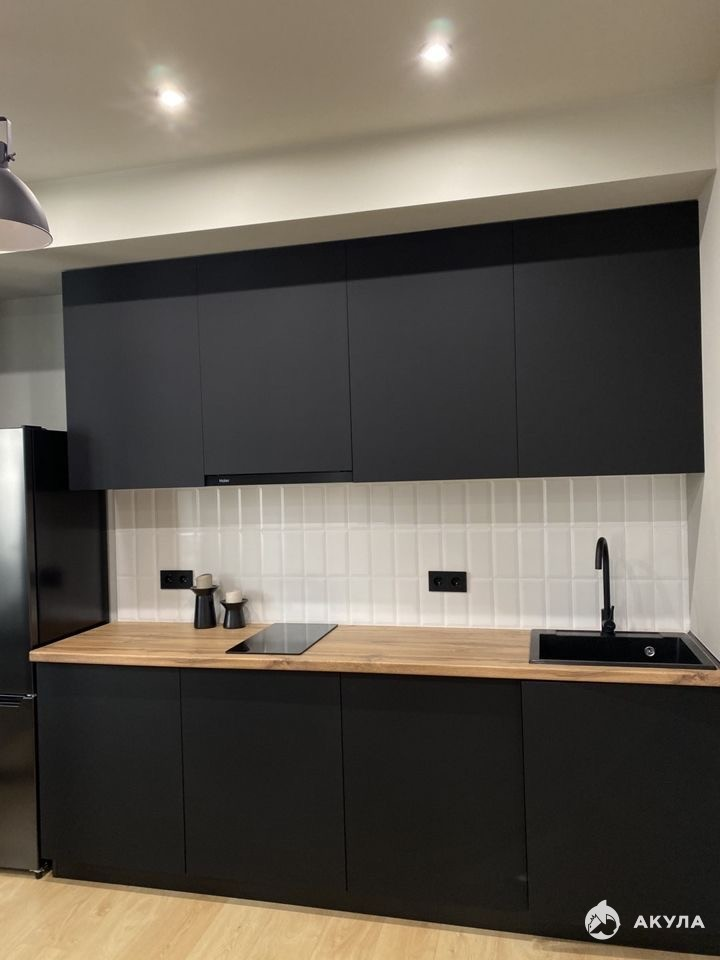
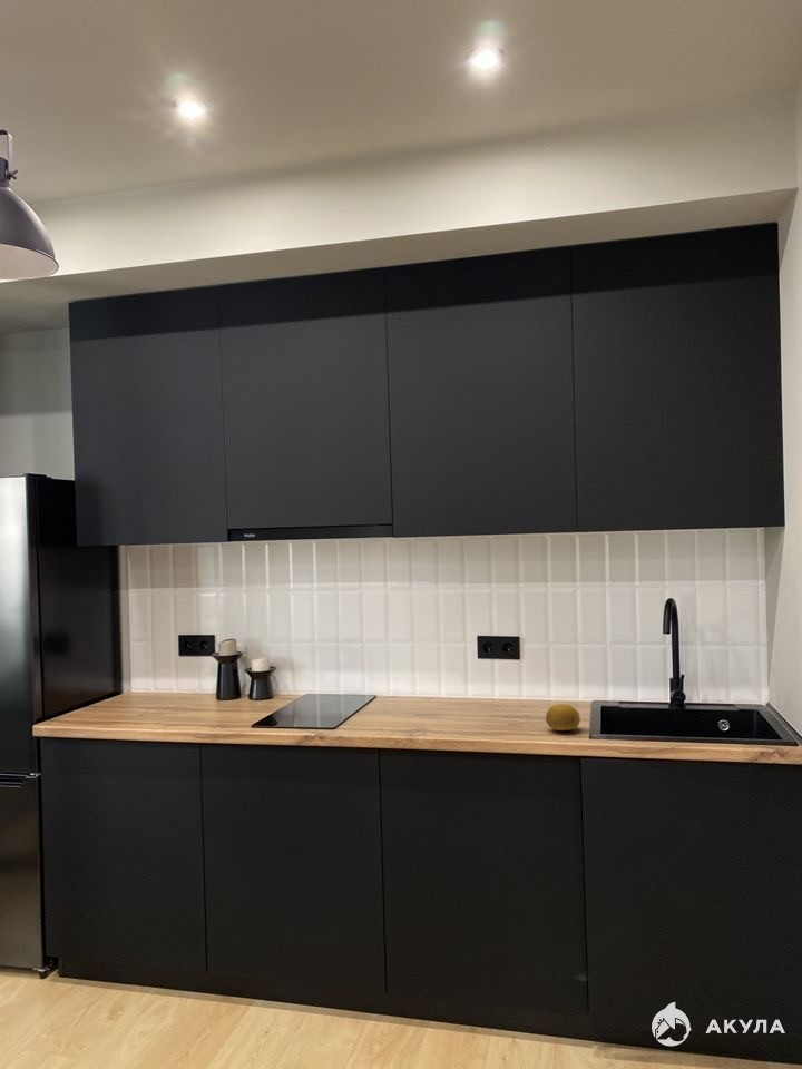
+ fruit [545,703,581,732]
